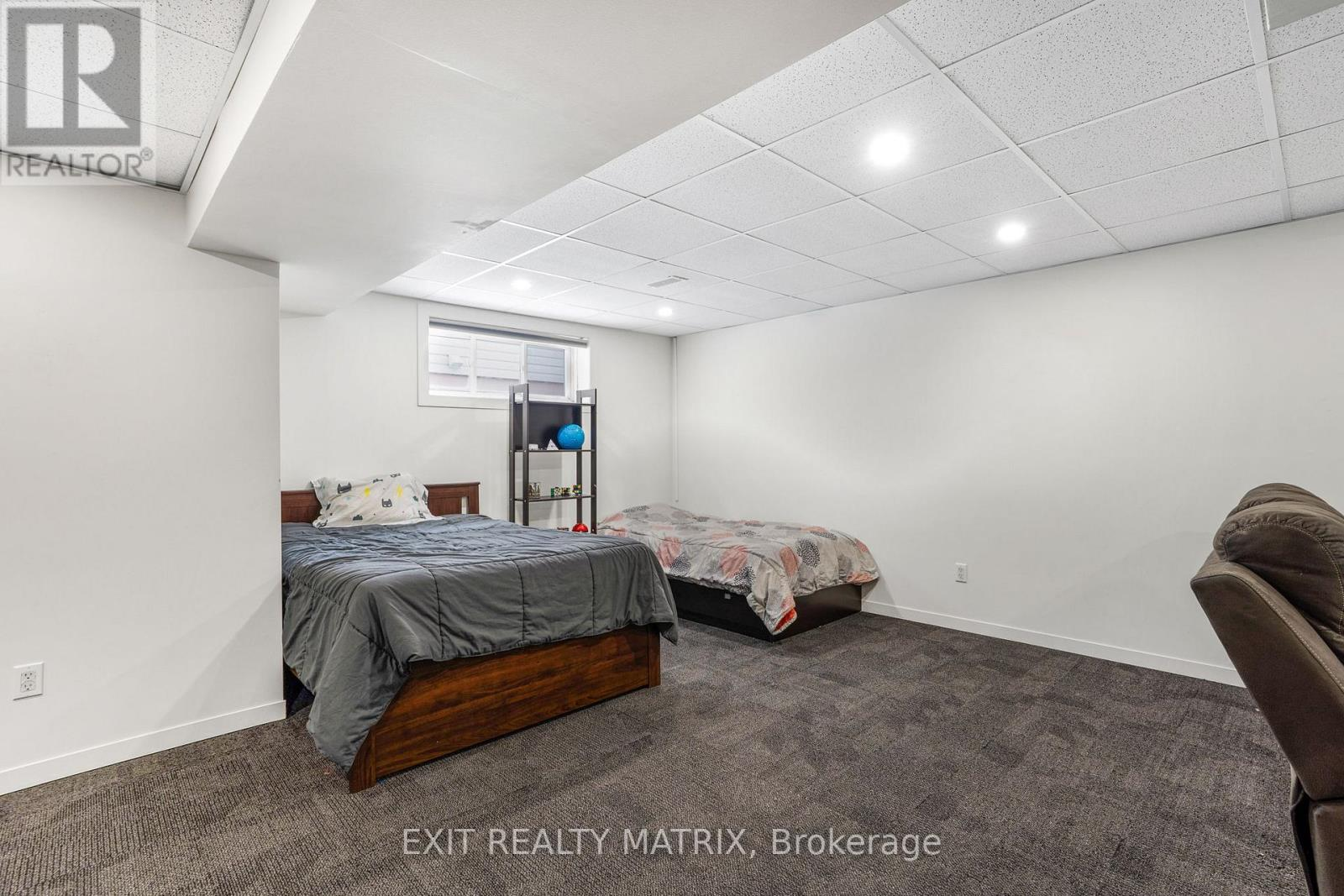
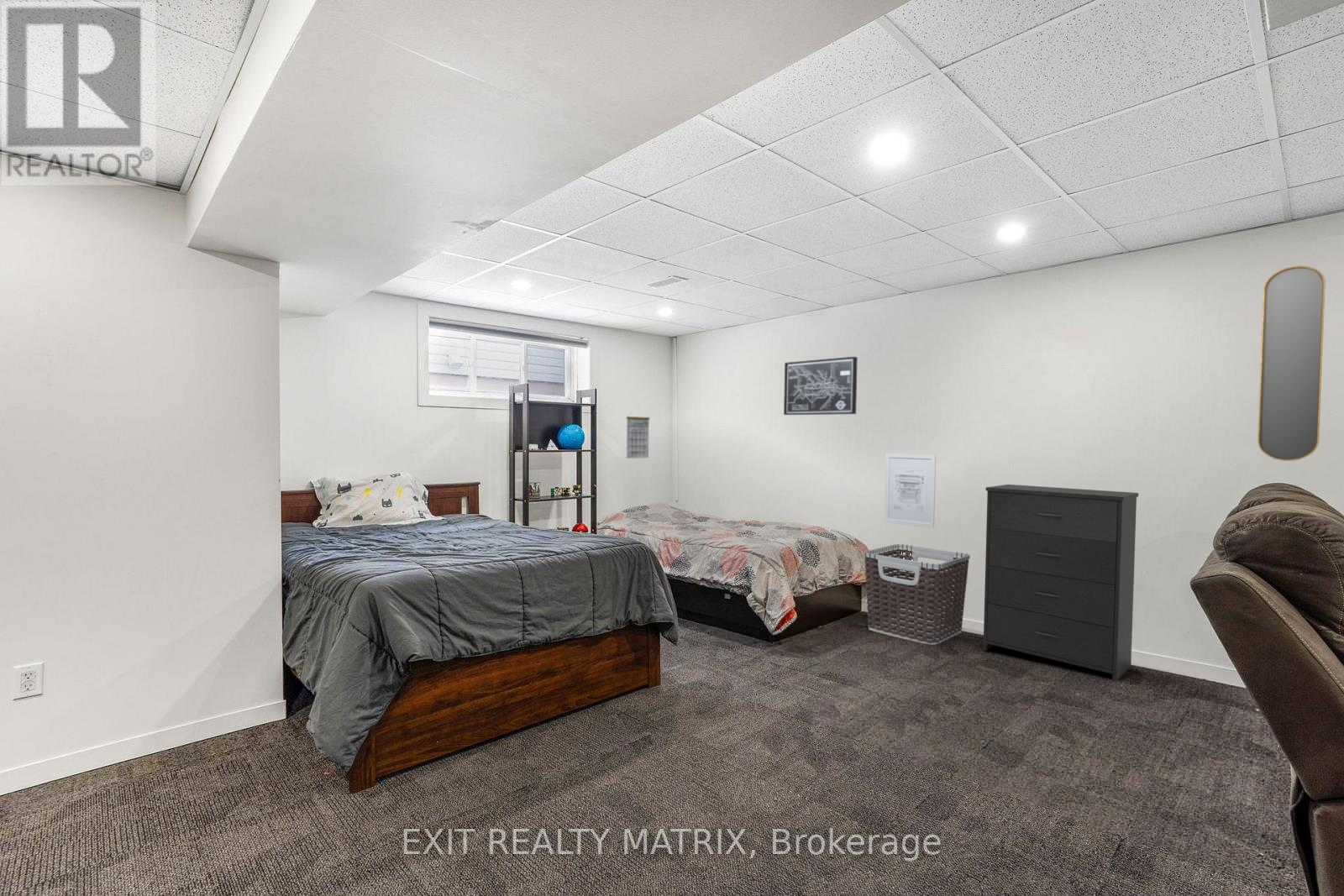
+ home mirror [1257,265,1326,462]
+ wall art [783,356,858,416]
+ calendar [626,406,650,459]
+ dresser [983,484,1139,682]
+ clothes hamper [864,543,971,646]
+ wall art [884,453,937,529]
